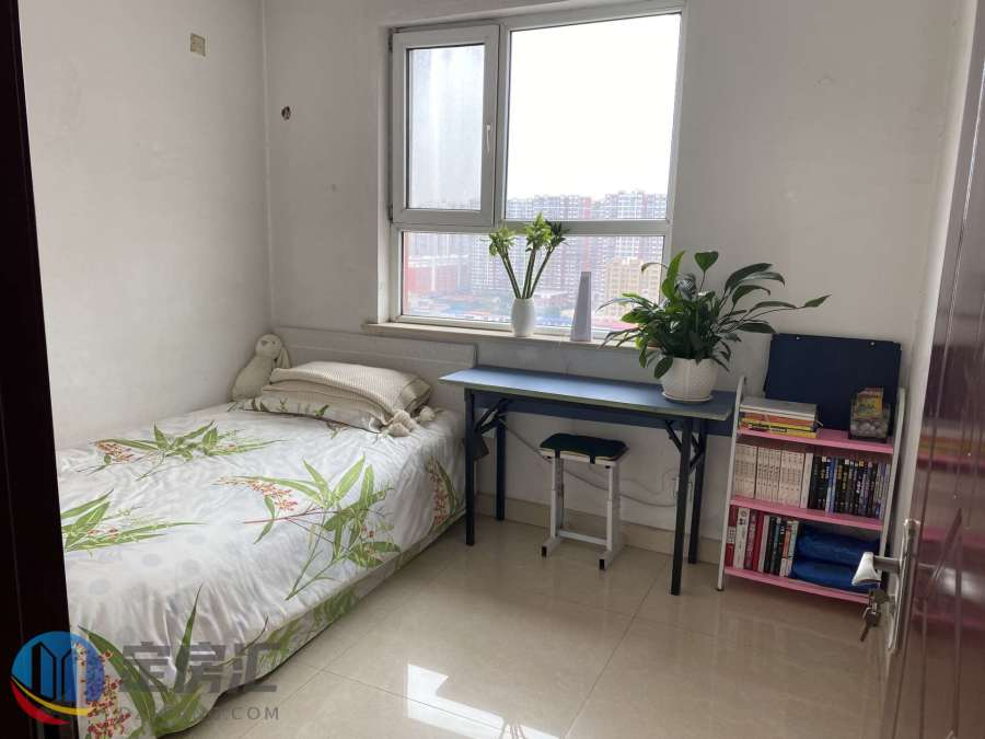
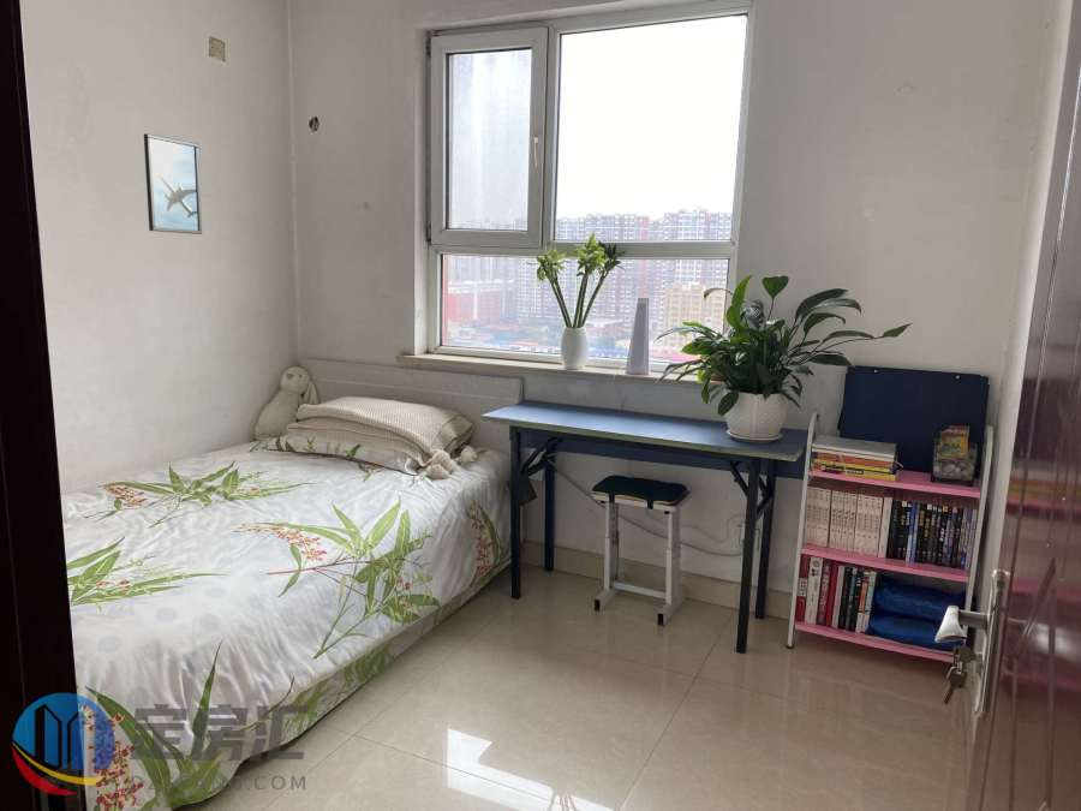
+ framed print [143,132,203,235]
